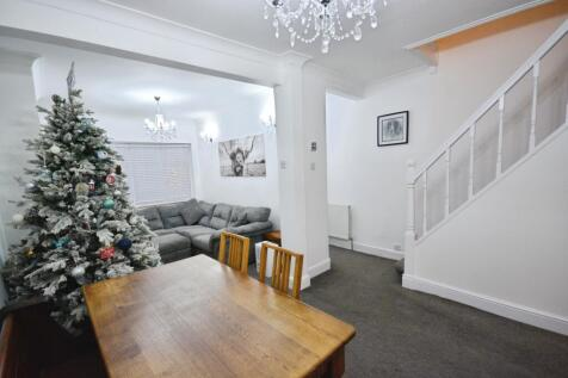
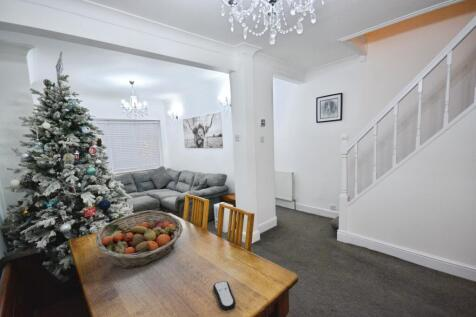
+ fruit basket [95,210,184,270]
+ remote control [212,280,237,312]
